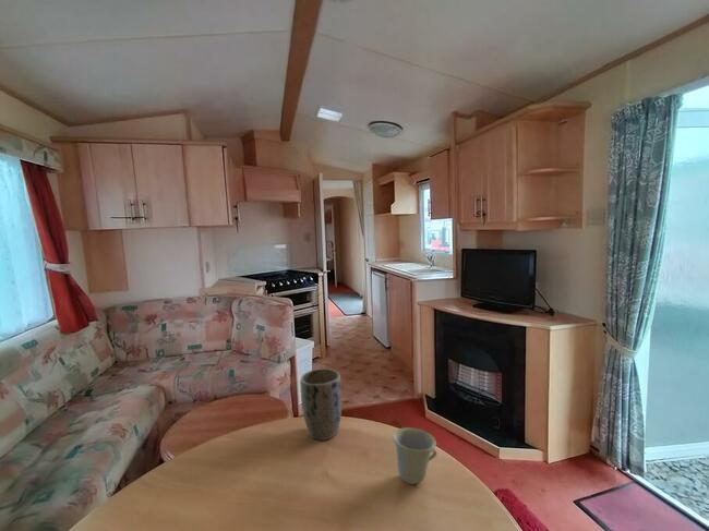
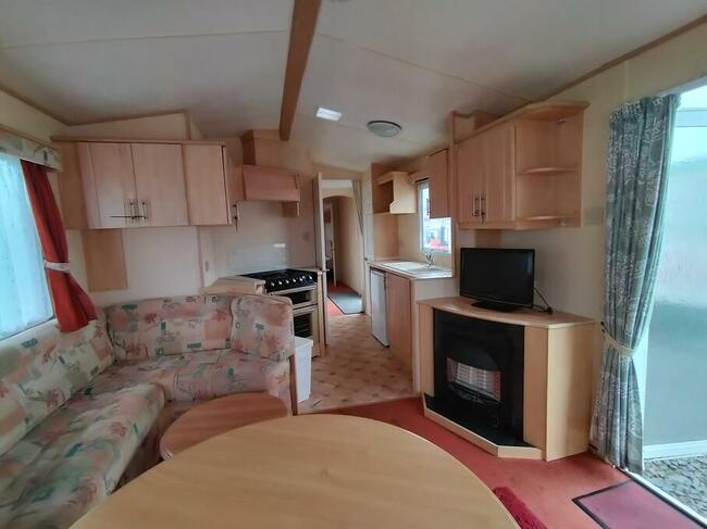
- cup [392,426,438,485]
- plant pot [299,367,343,442]
